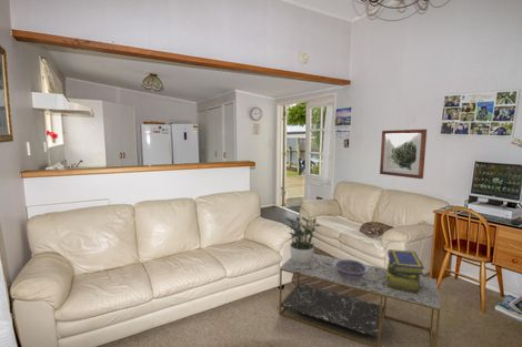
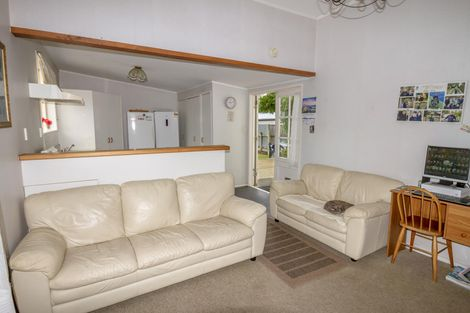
- potted plant [285,214,321,264]
- wall art [379,129,428,180]
- decorative bowl [333,258,369,282]
- stack of books [387,248,425,294]
- coffee table [279,253,442,347]
